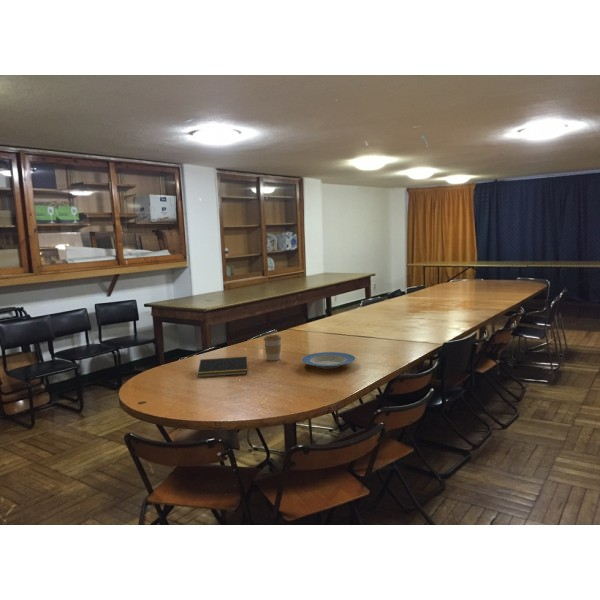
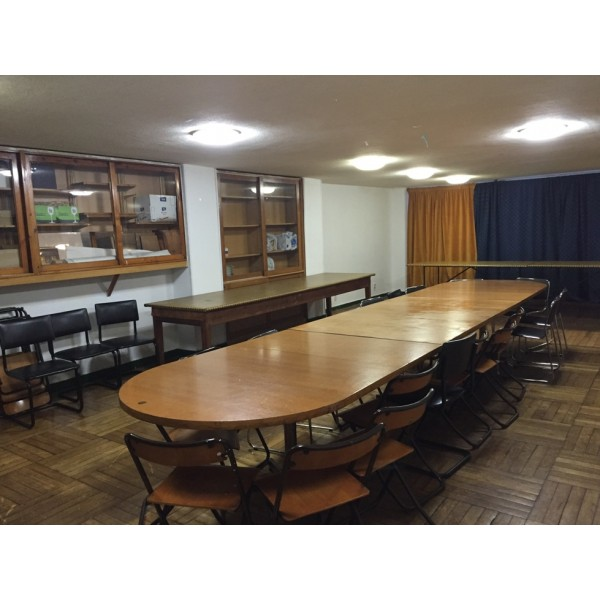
- notepad [197,356,248,378]
- coffee cup [263,334,282,361]
- plate [300,351,356,370]
